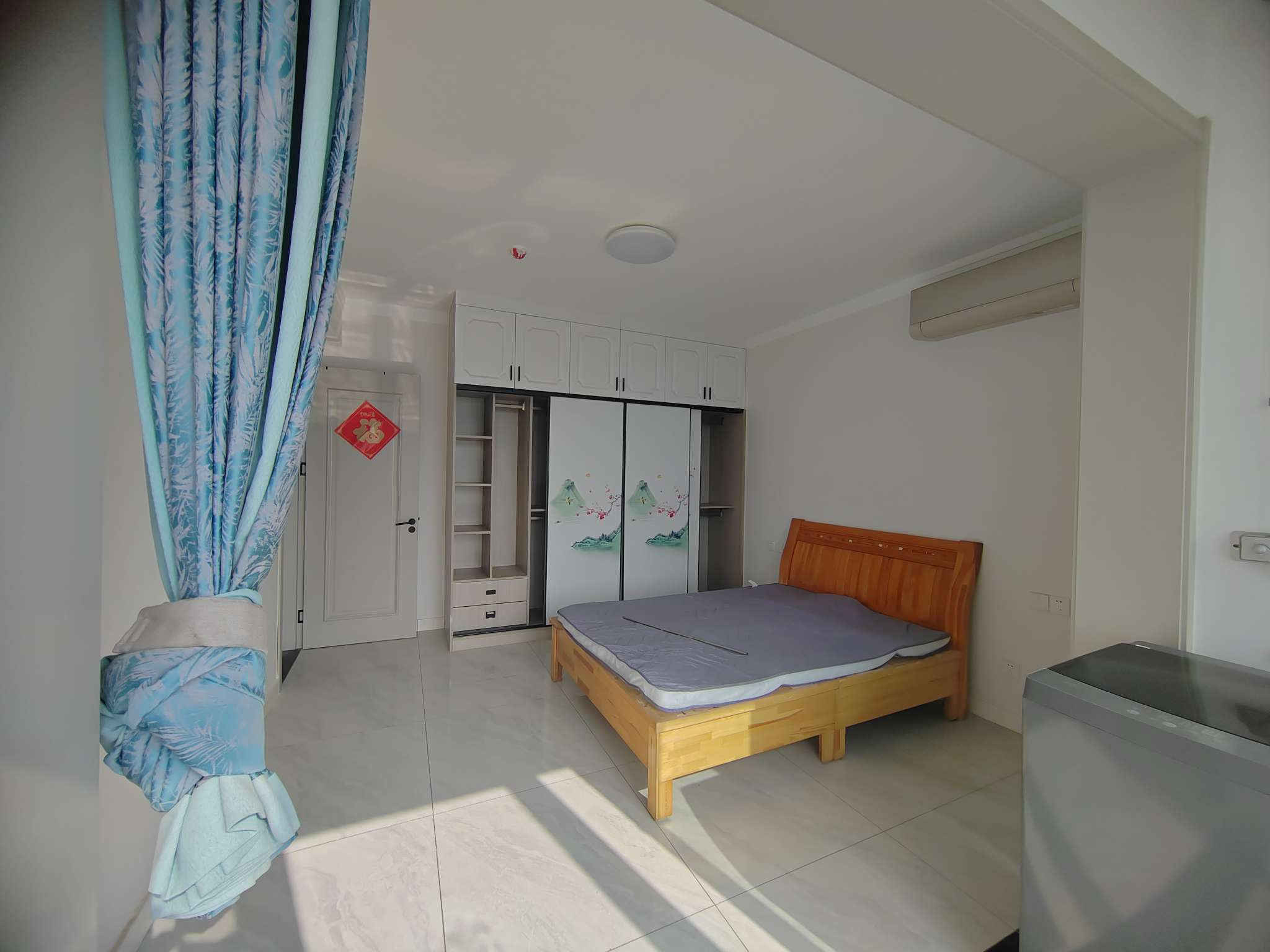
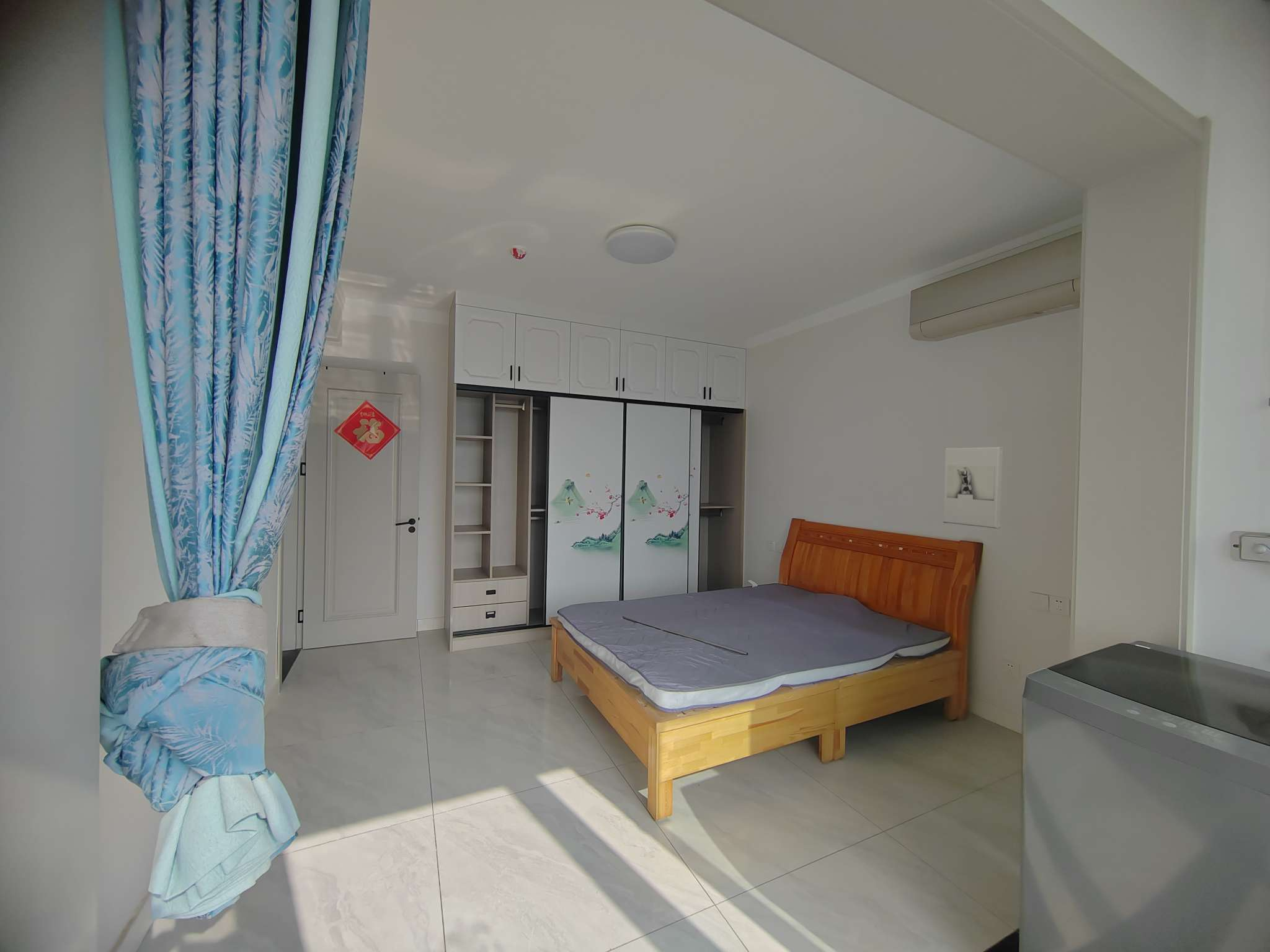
+ wall sculpture [943,446,1004,529]
